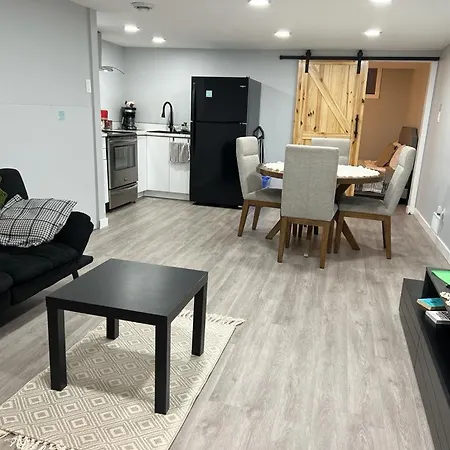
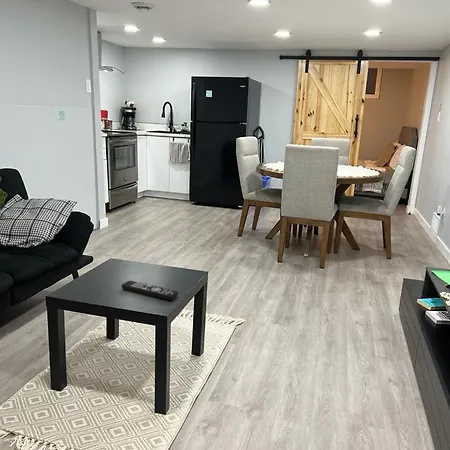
+ remote control [121,280,179,301]
